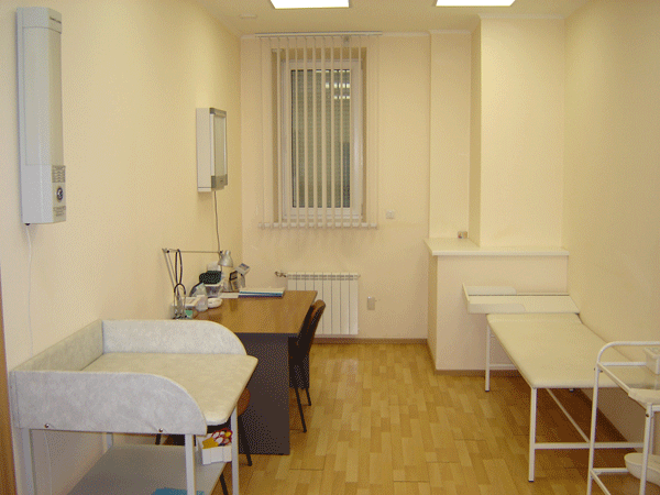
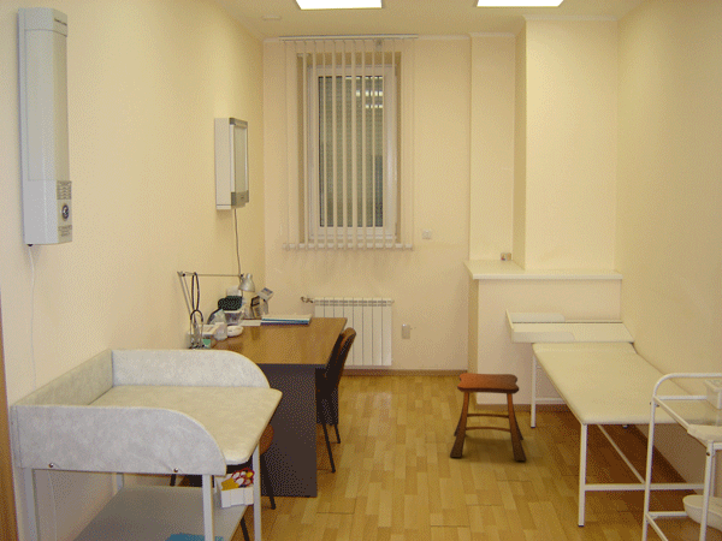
+ stool [449,371,527,462]
